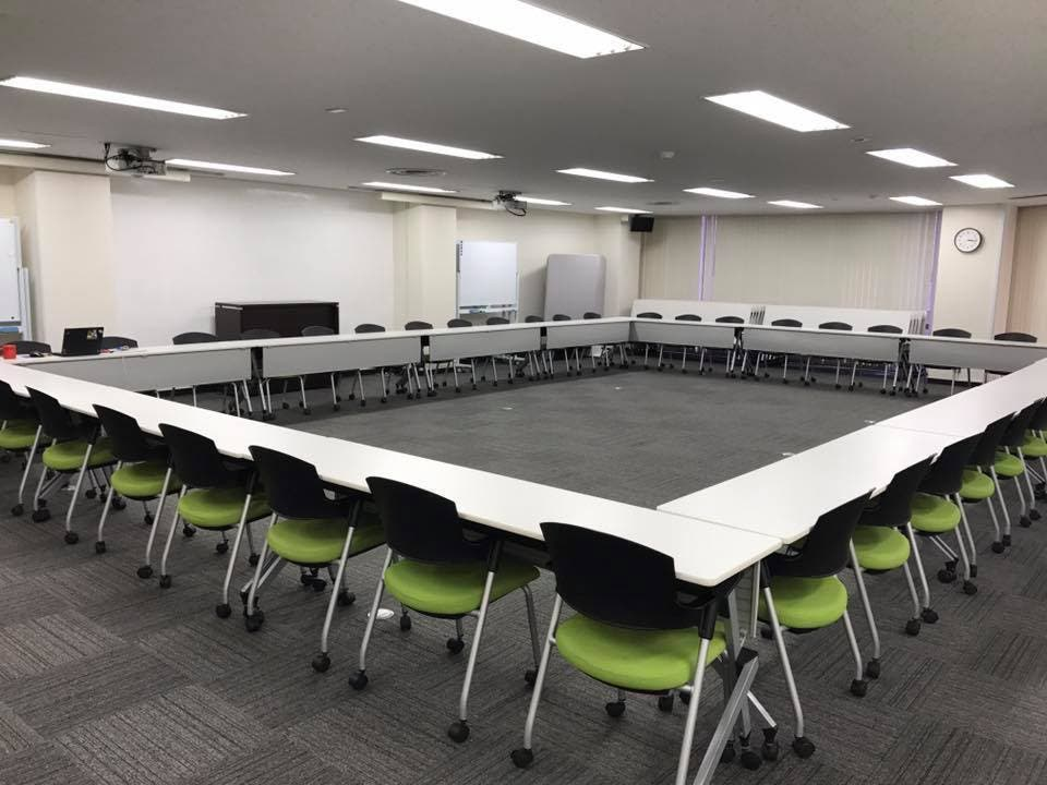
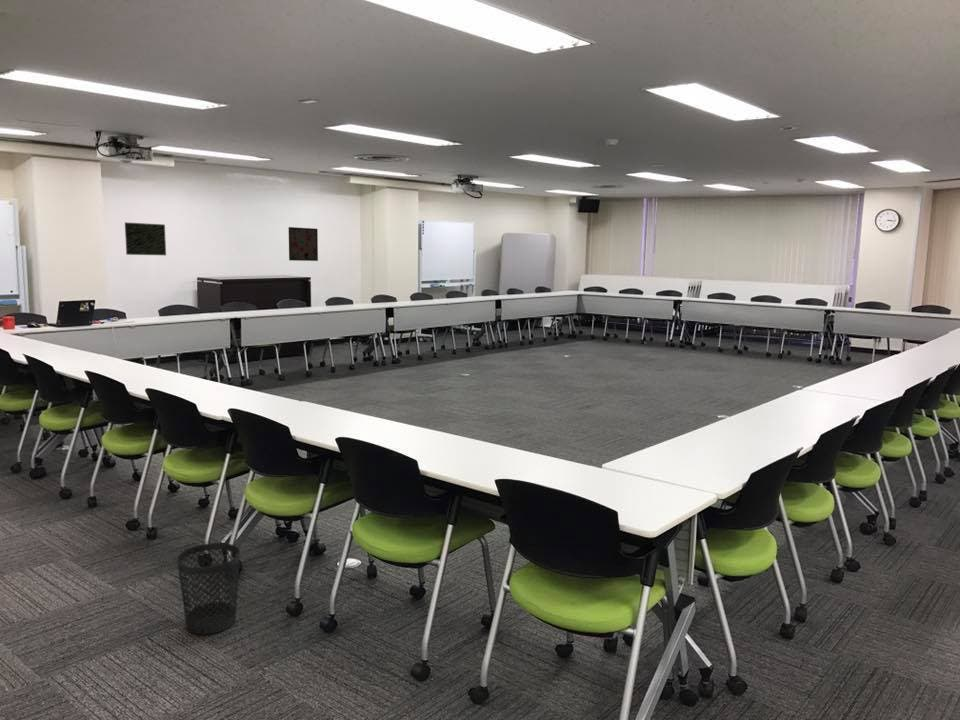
+ wastebasket [176,542,241,636]
+ wall art [124,221,167,256]
+ wall art [288,226,319,262]
